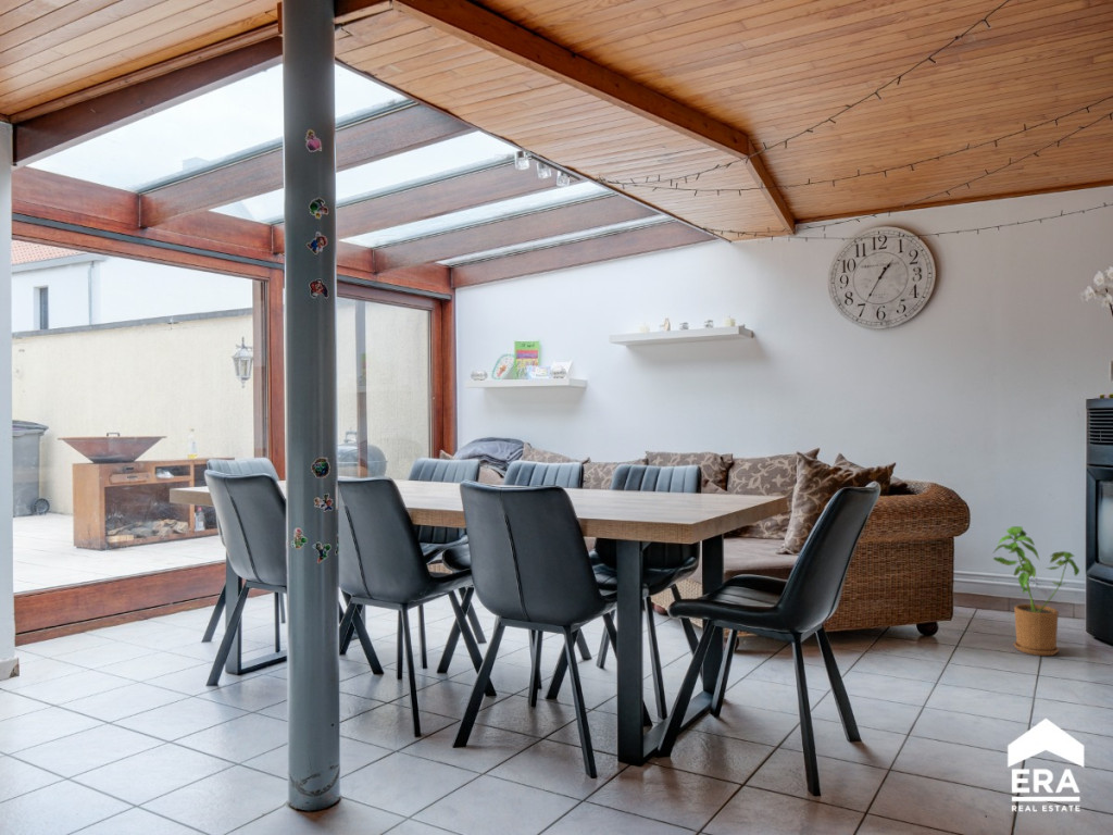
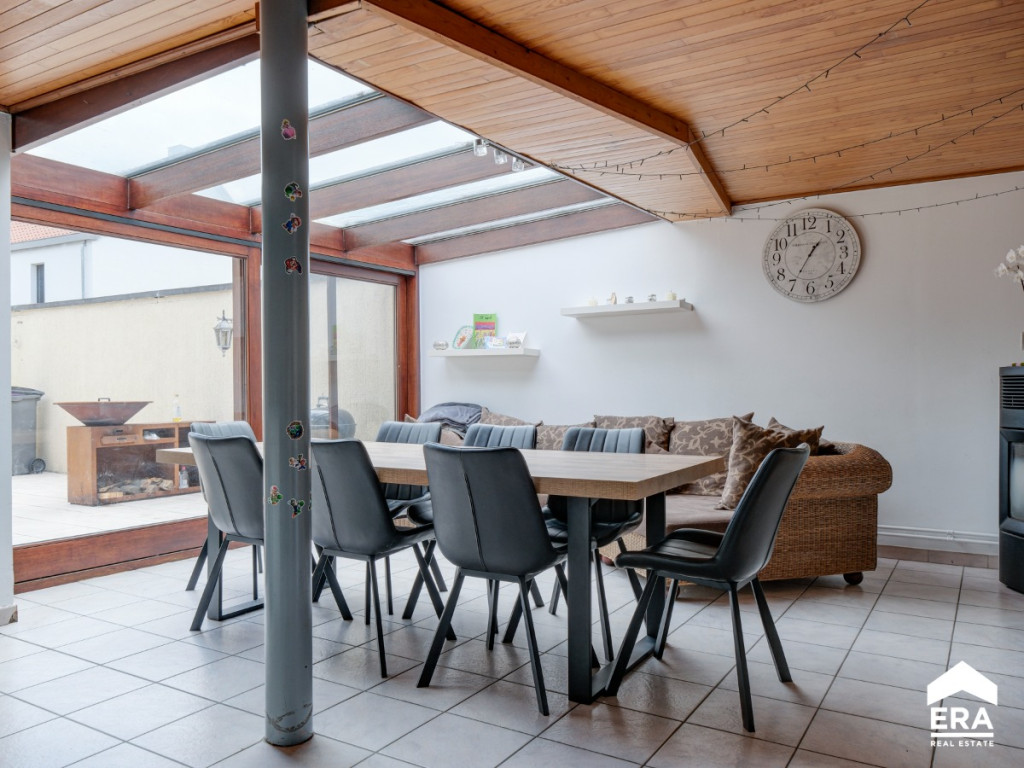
- house plant [992,525,1080,657]
